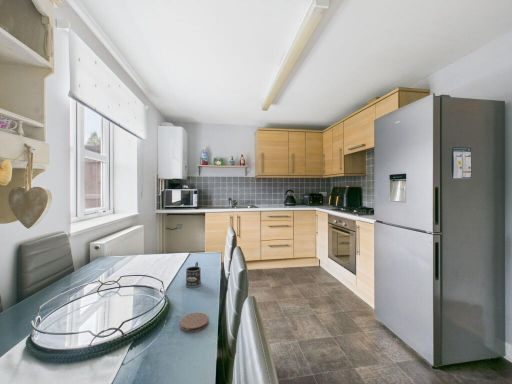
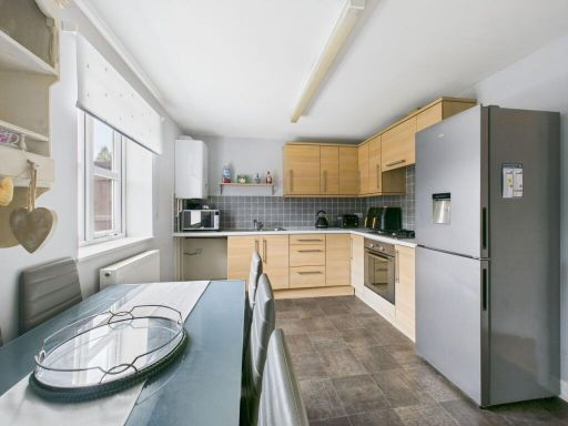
- mug [184,261,202,289]
- coaster [179,312,210,333]
